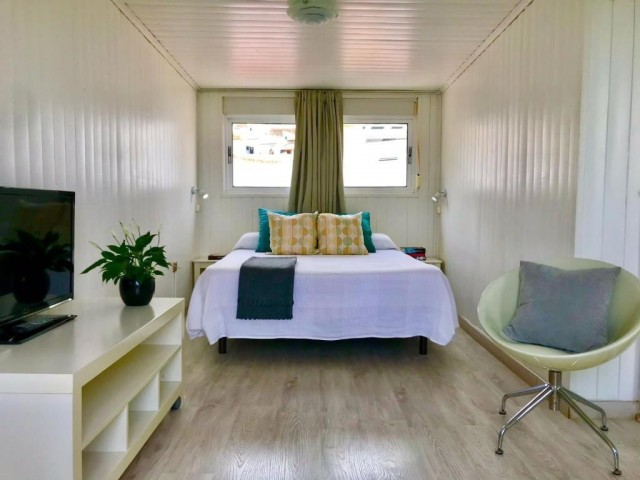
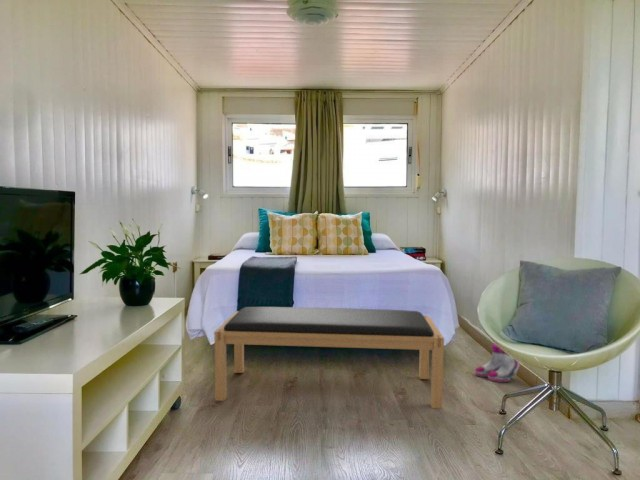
+ boots [474,343,521,383]
+ bench [213,306,445,409]
